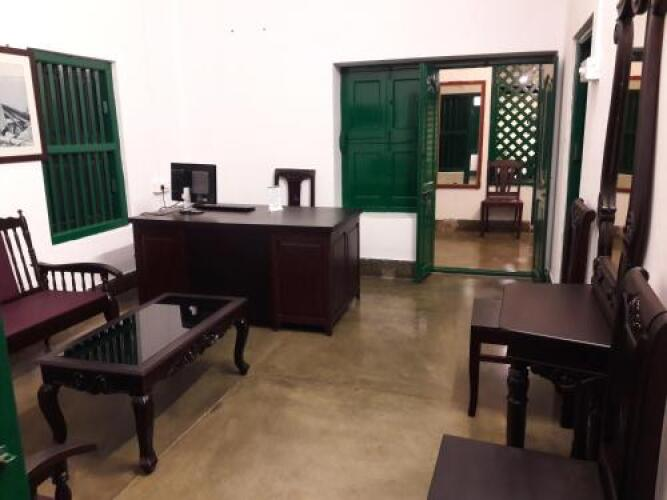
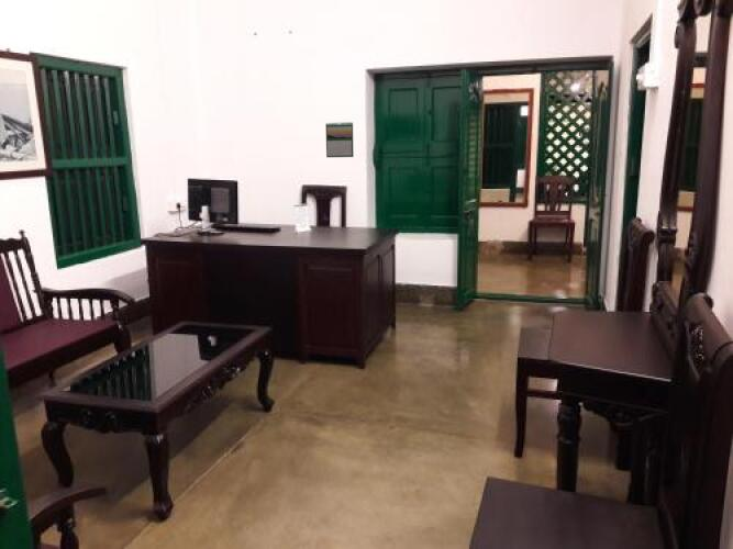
+ calendar [324,121,355,158]
